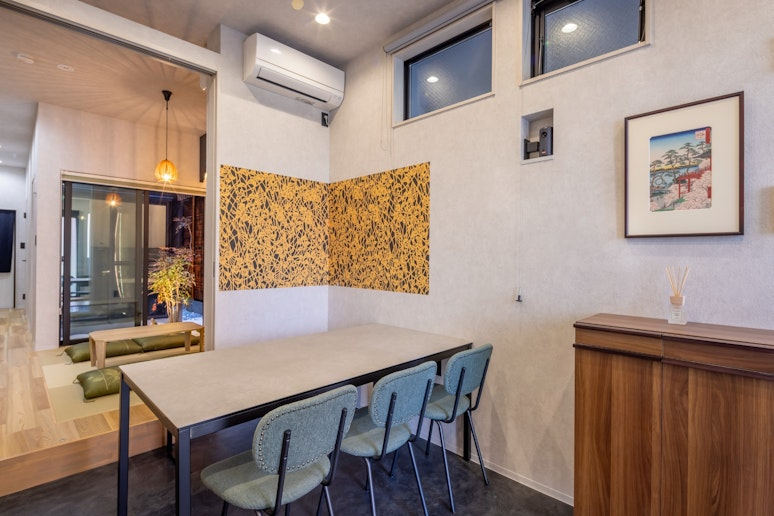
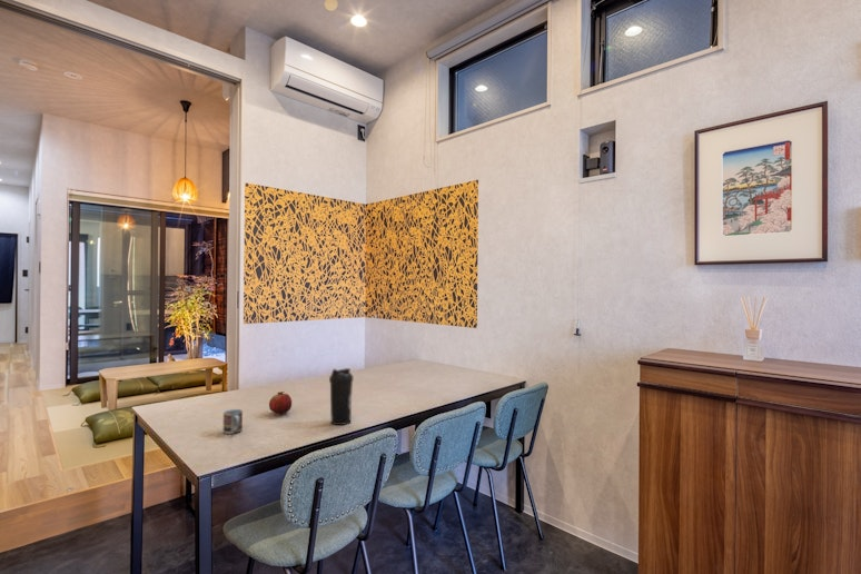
+ cup [222,408,244,435]
+ fruit [268,390,293,415]
+ water bottle [328,367,354,426]
